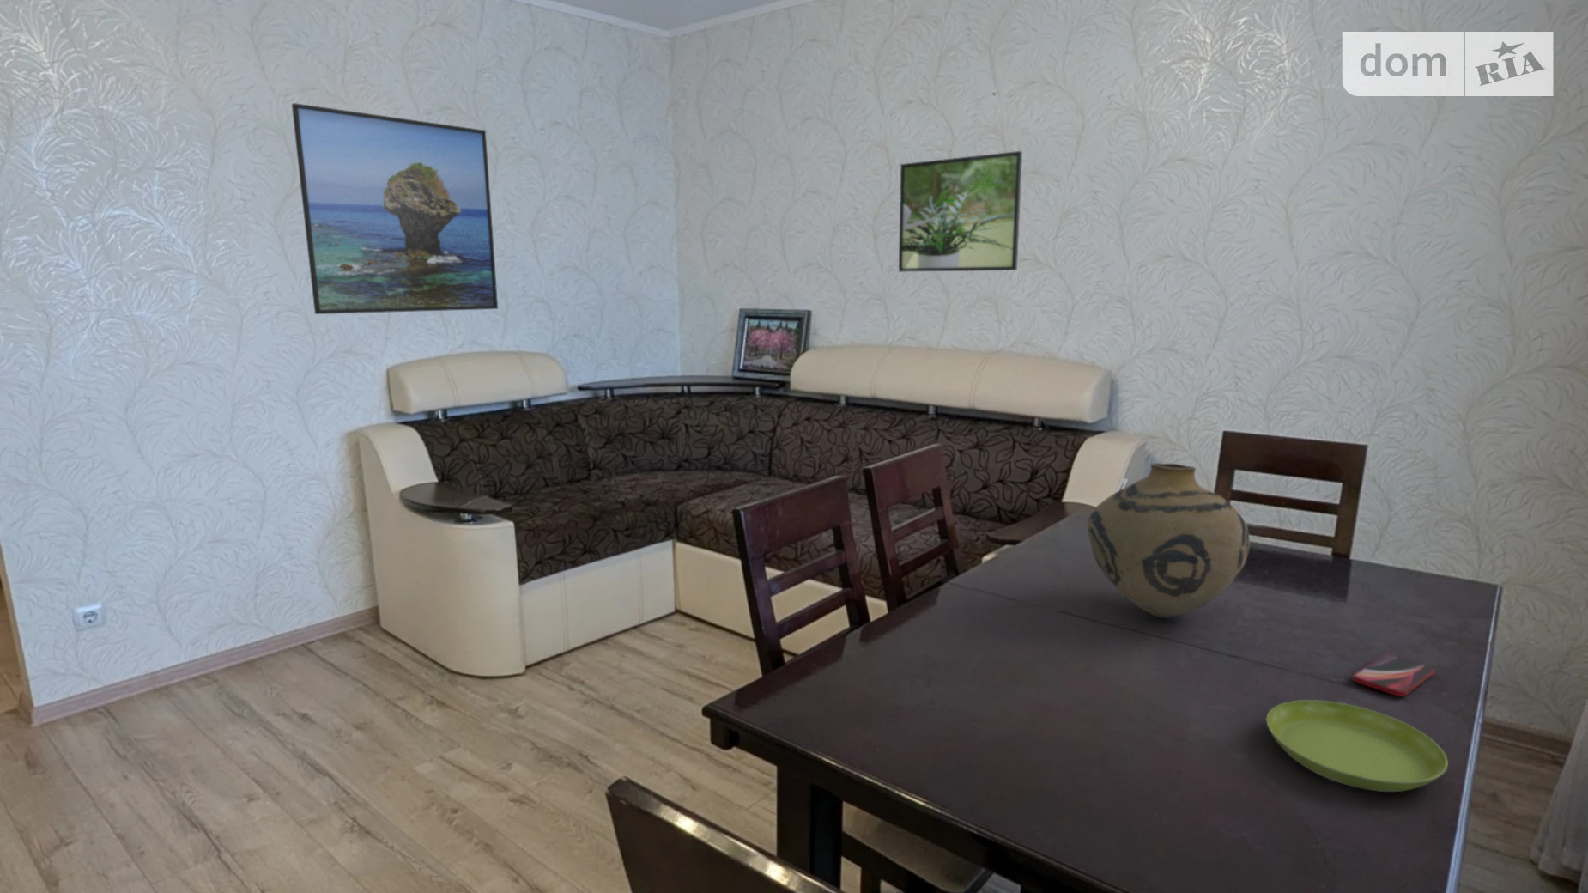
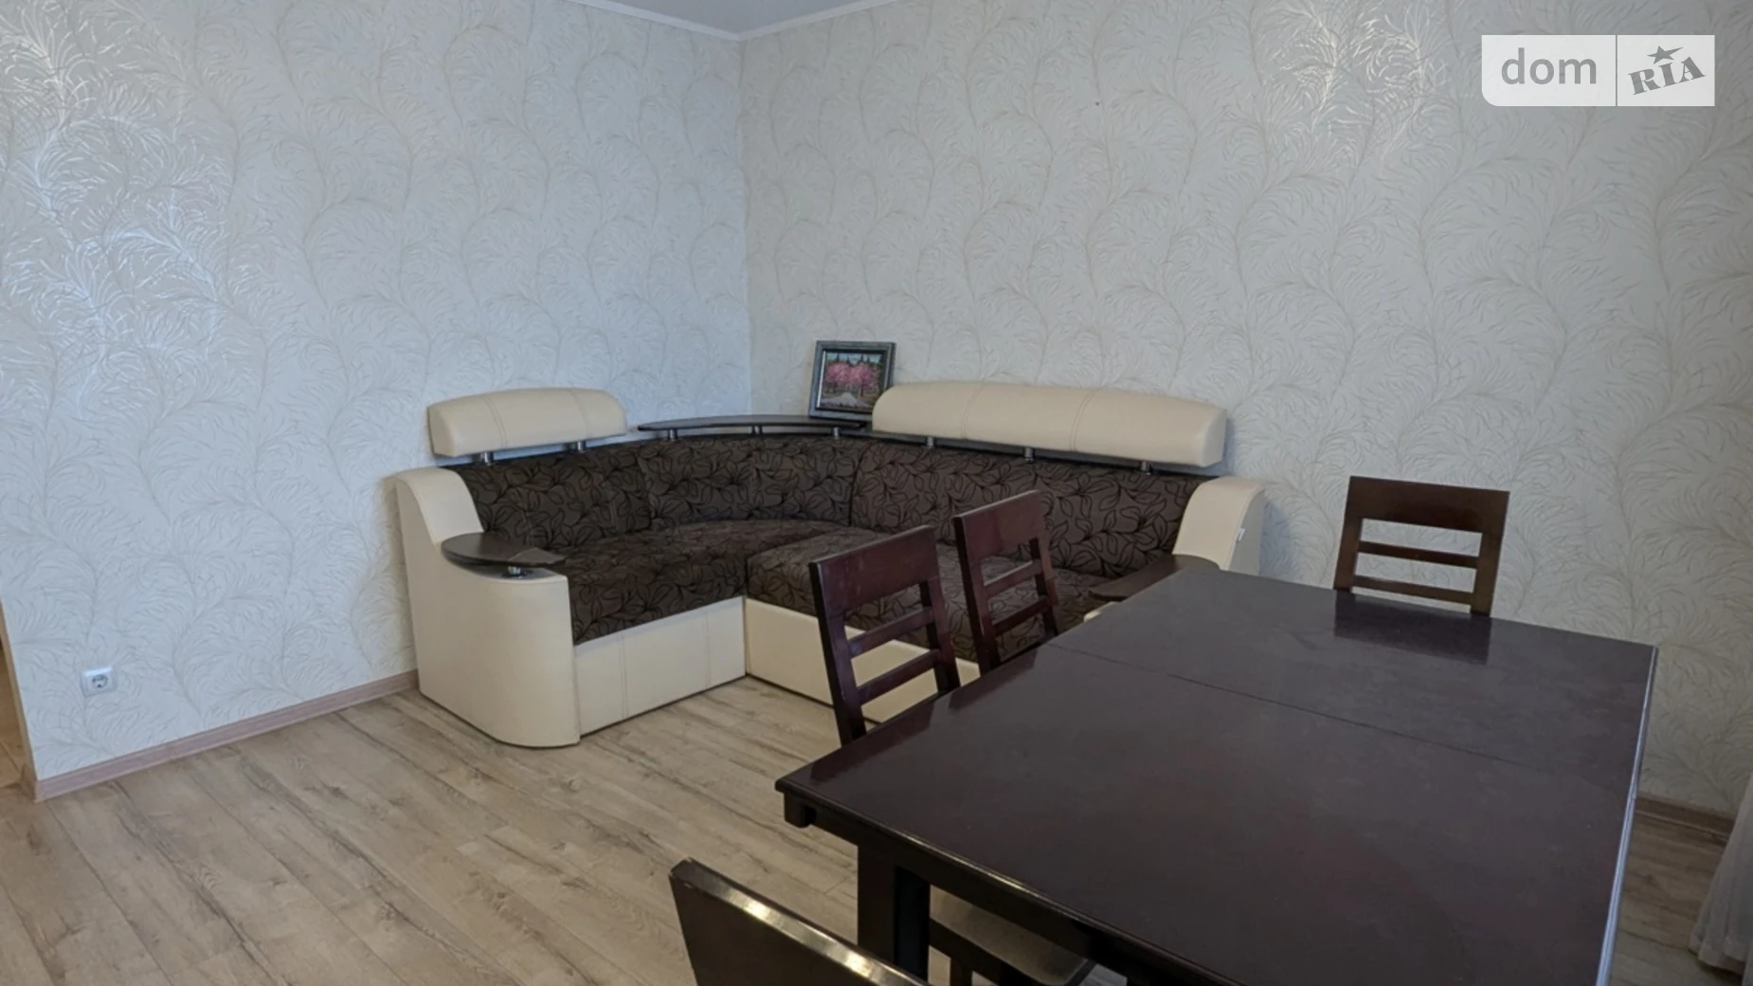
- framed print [898,150,1023,273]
- smartphone [1352,653,1436,697]
- vase [1086,462,1251,619]
- saucer [1265,699,1449,793]
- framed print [291,102,498,315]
